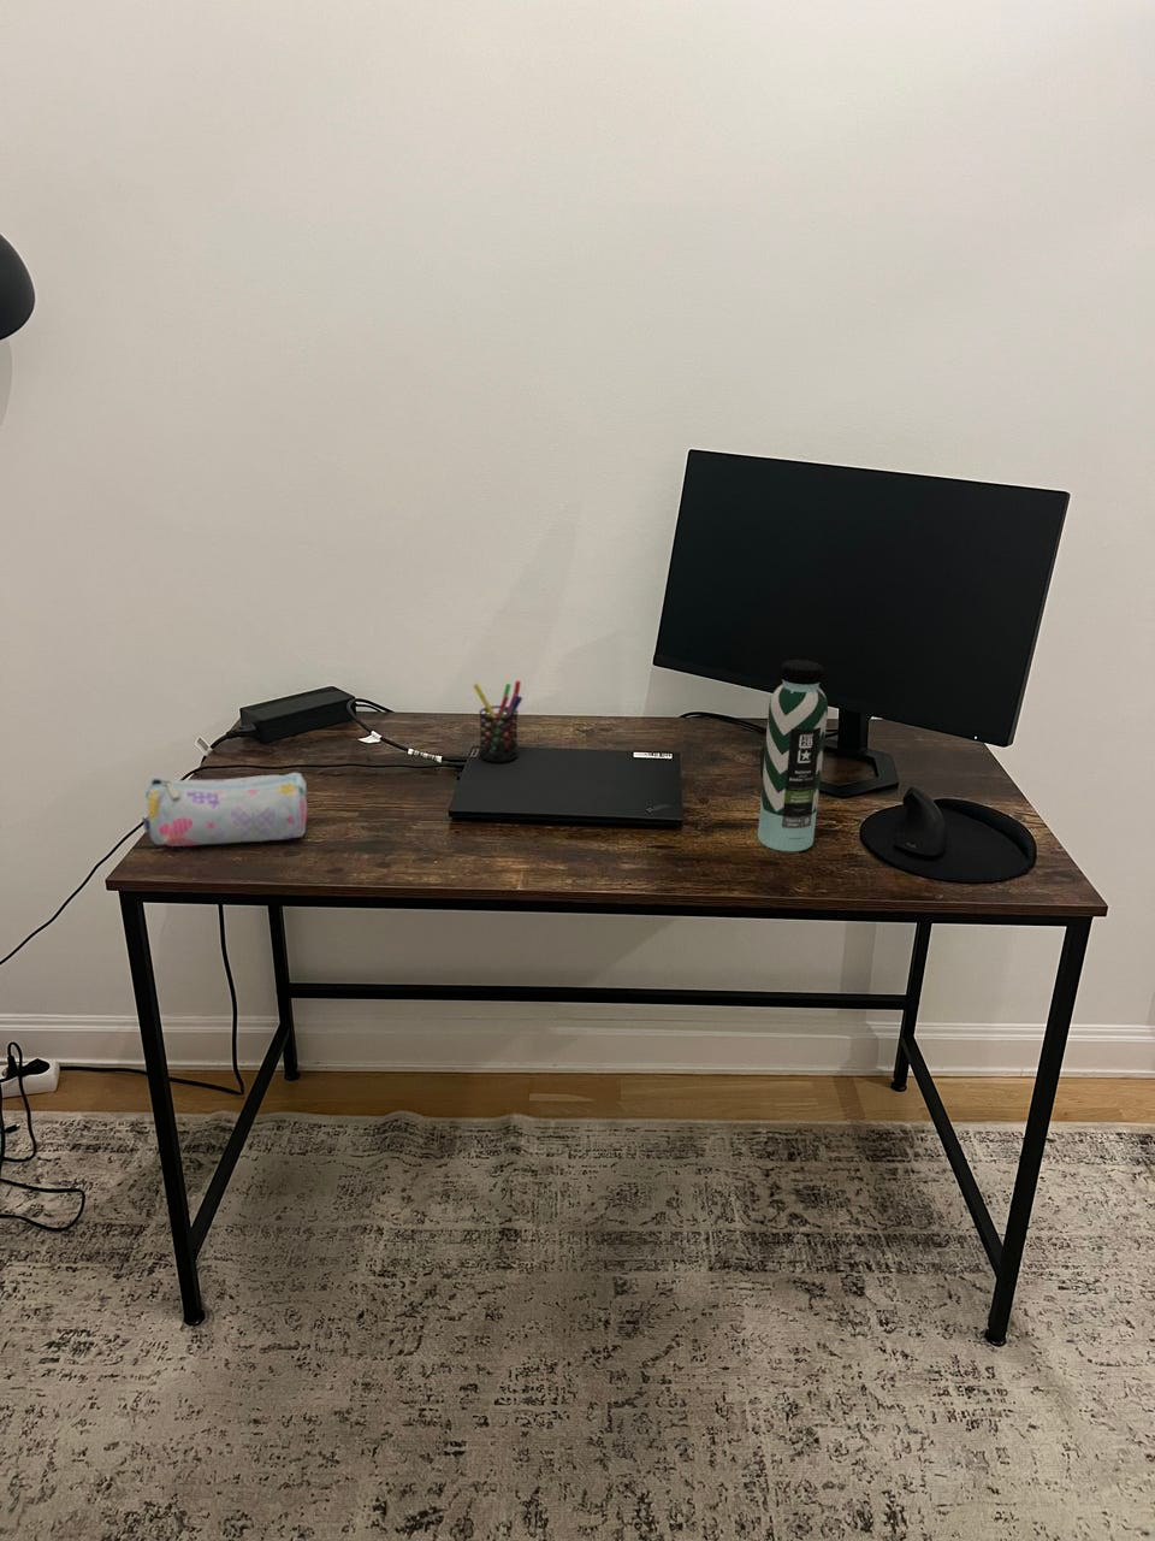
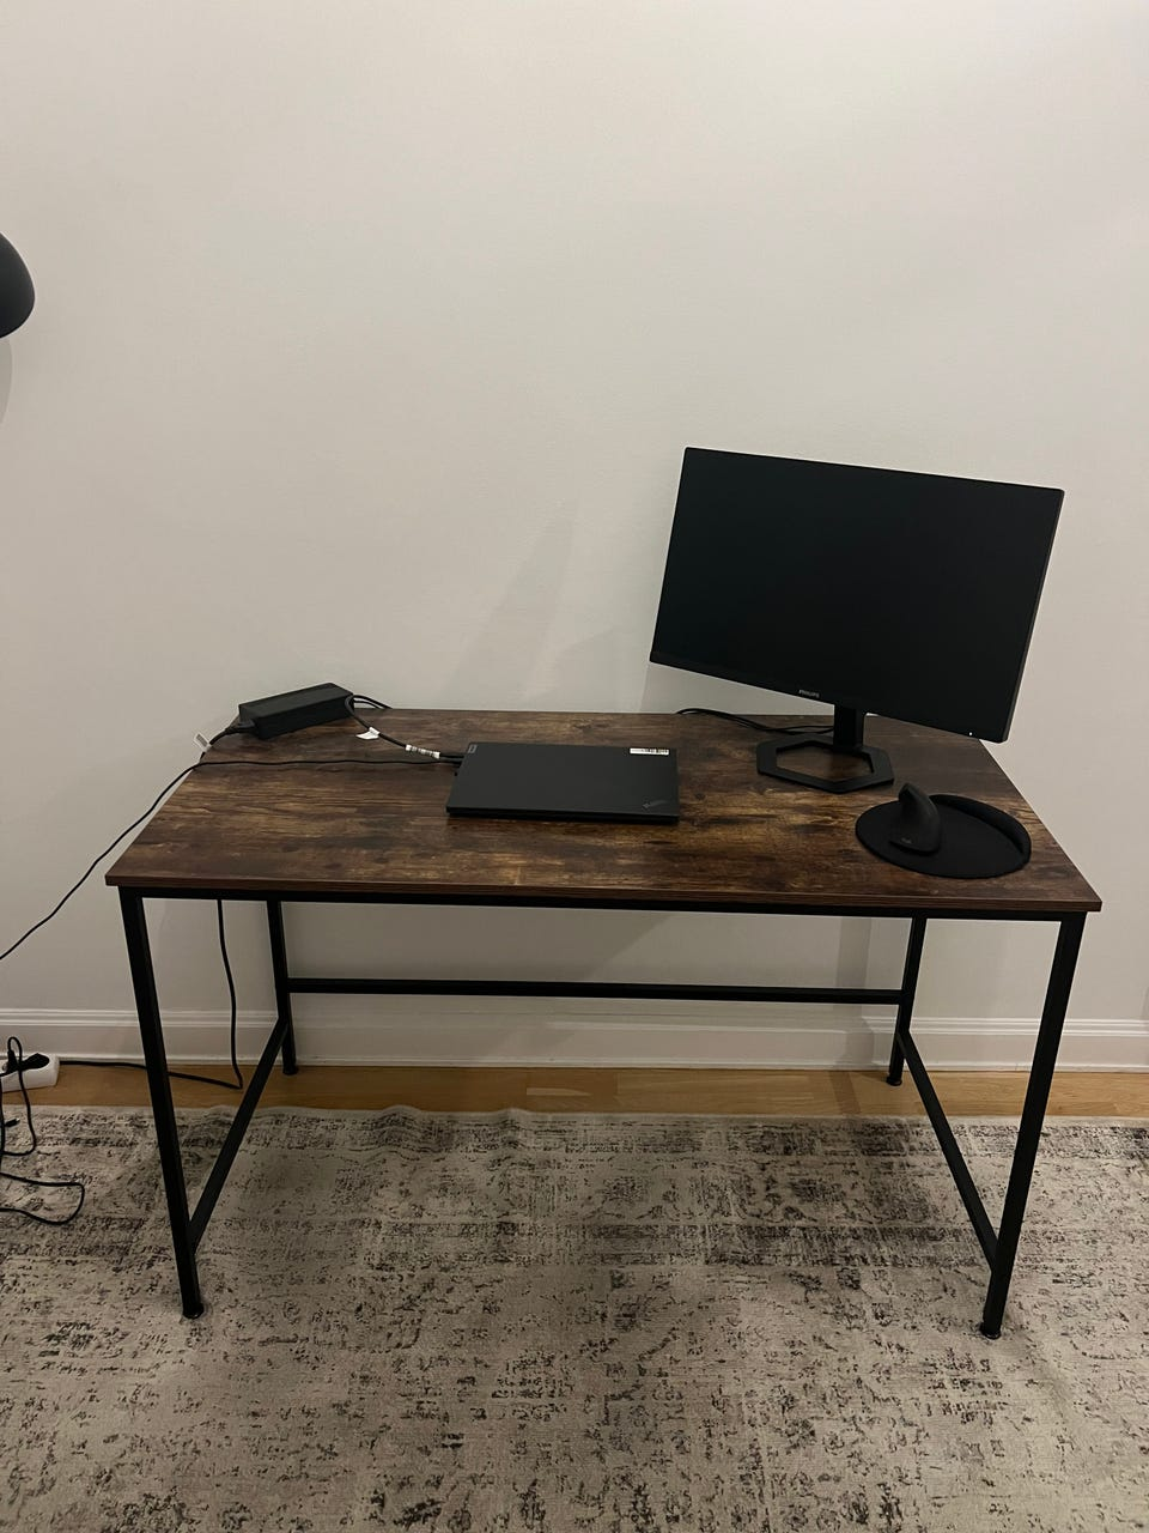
- pencil case [141,772,308,848]
- pen holder [472,679,523,763]
- water bottle [757,659,829,852]
